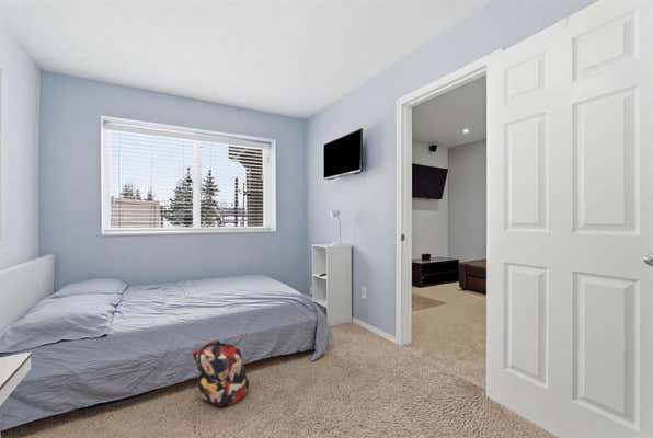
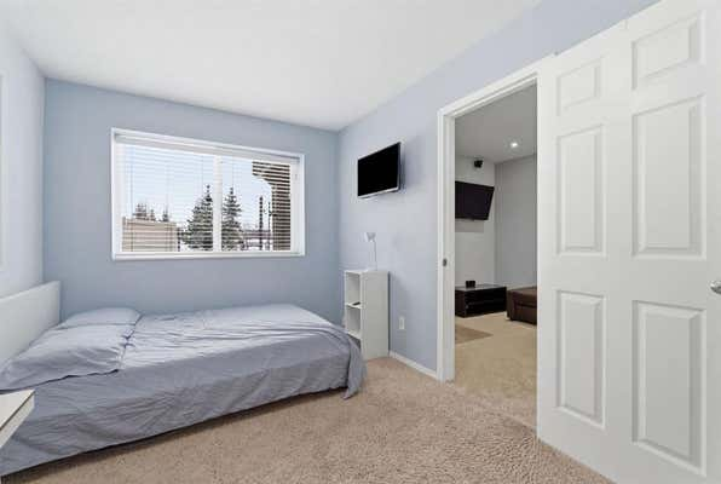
- backpack [192,338,250,408]
